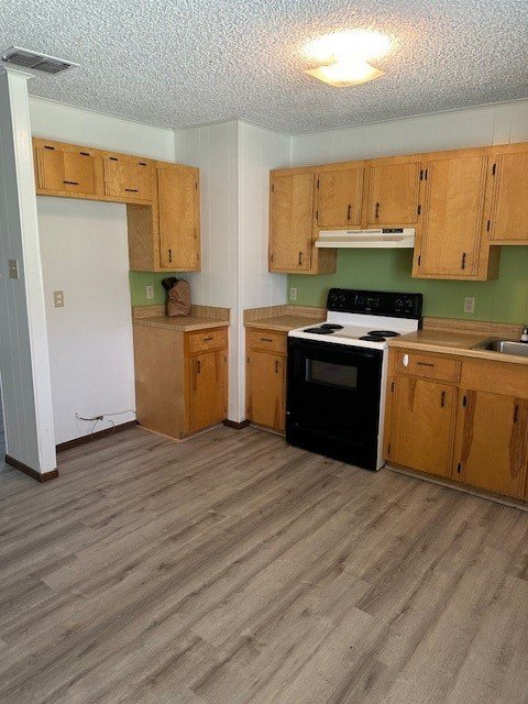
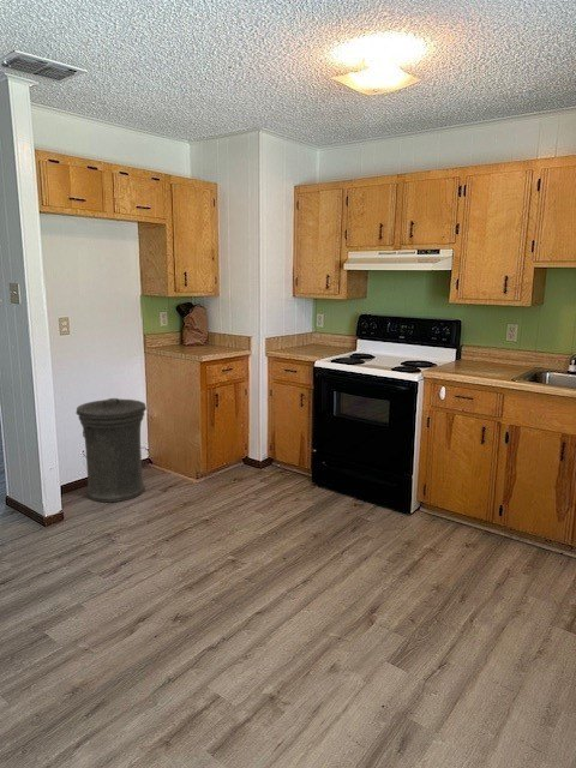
+ trash can [74,397,148,503]
